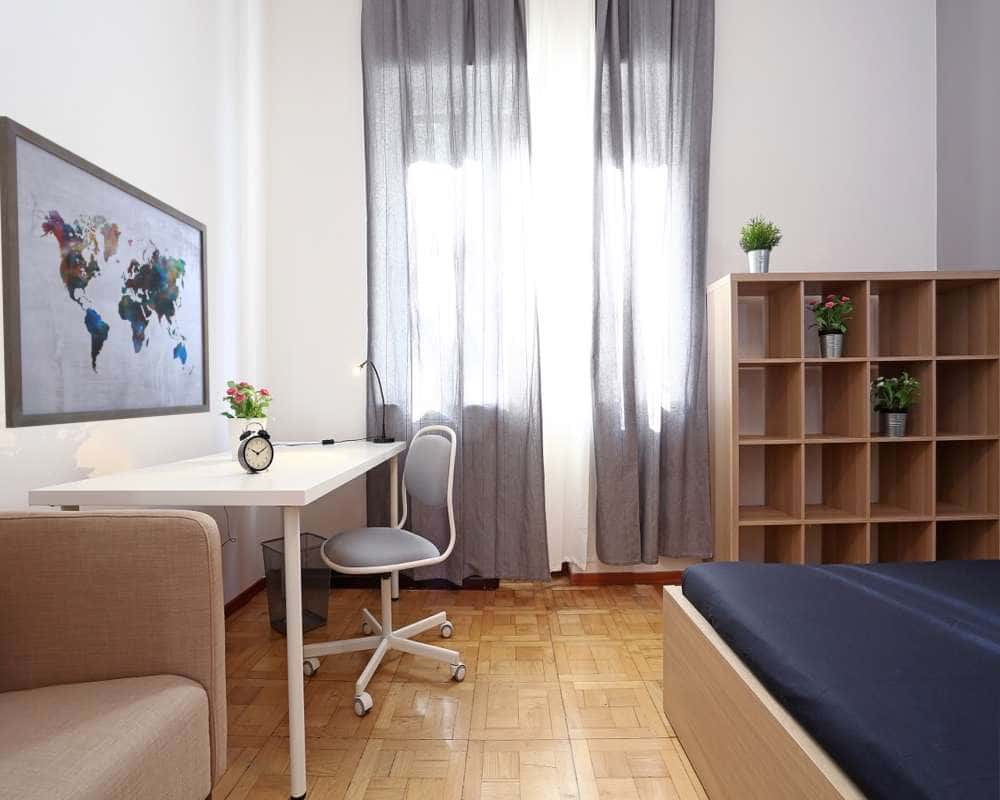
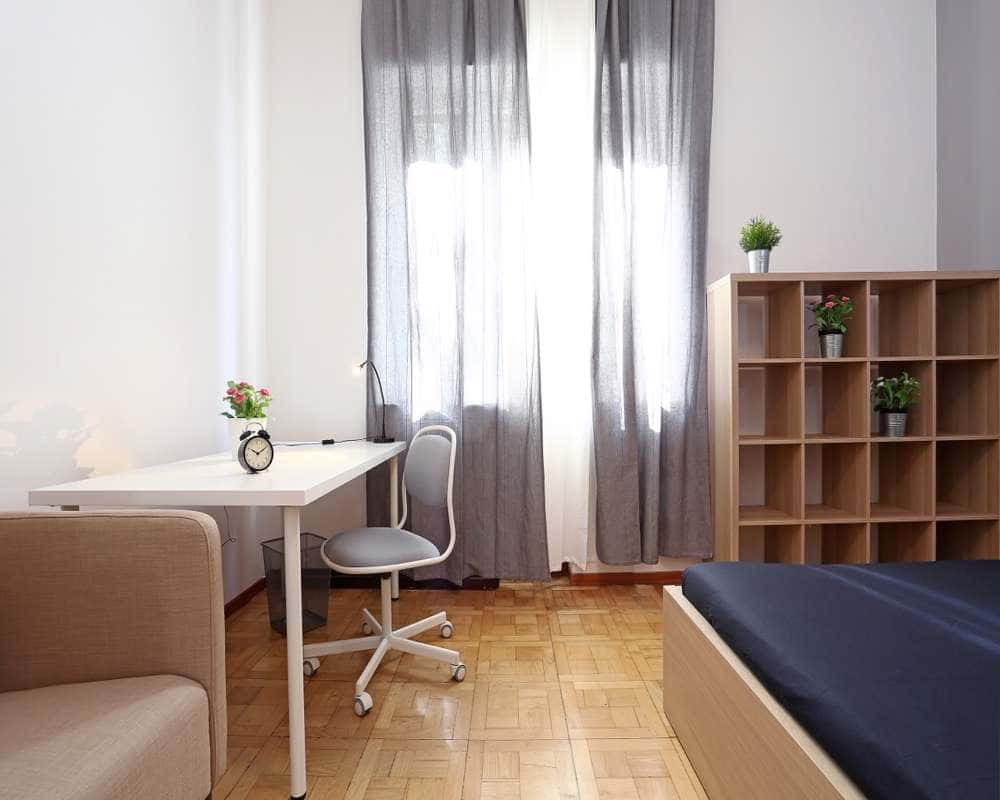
- wall art [0,115,211,429]
